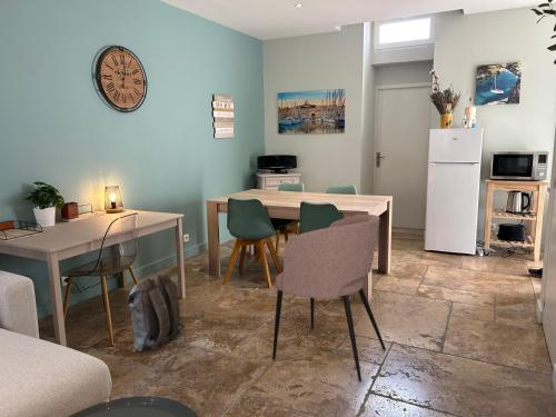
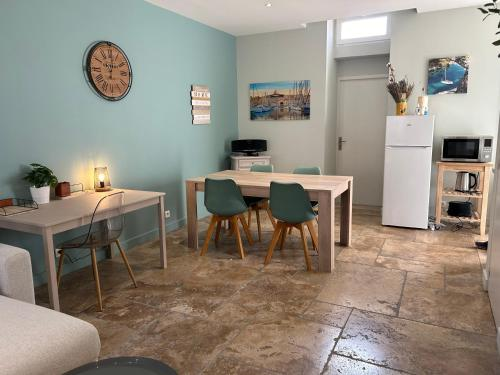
- backpack [126,274,186,353]
- armchair [271,214,387,384]
